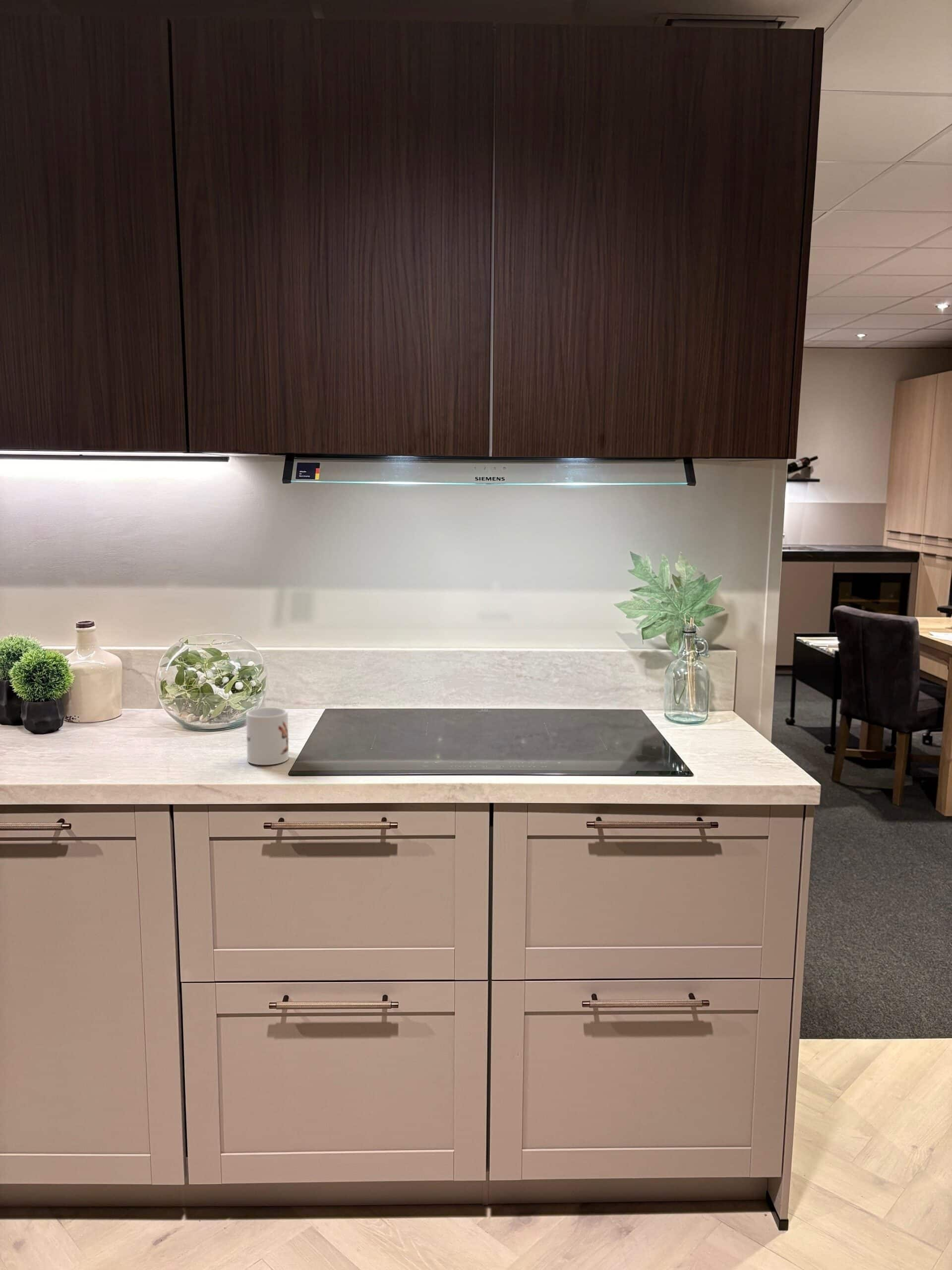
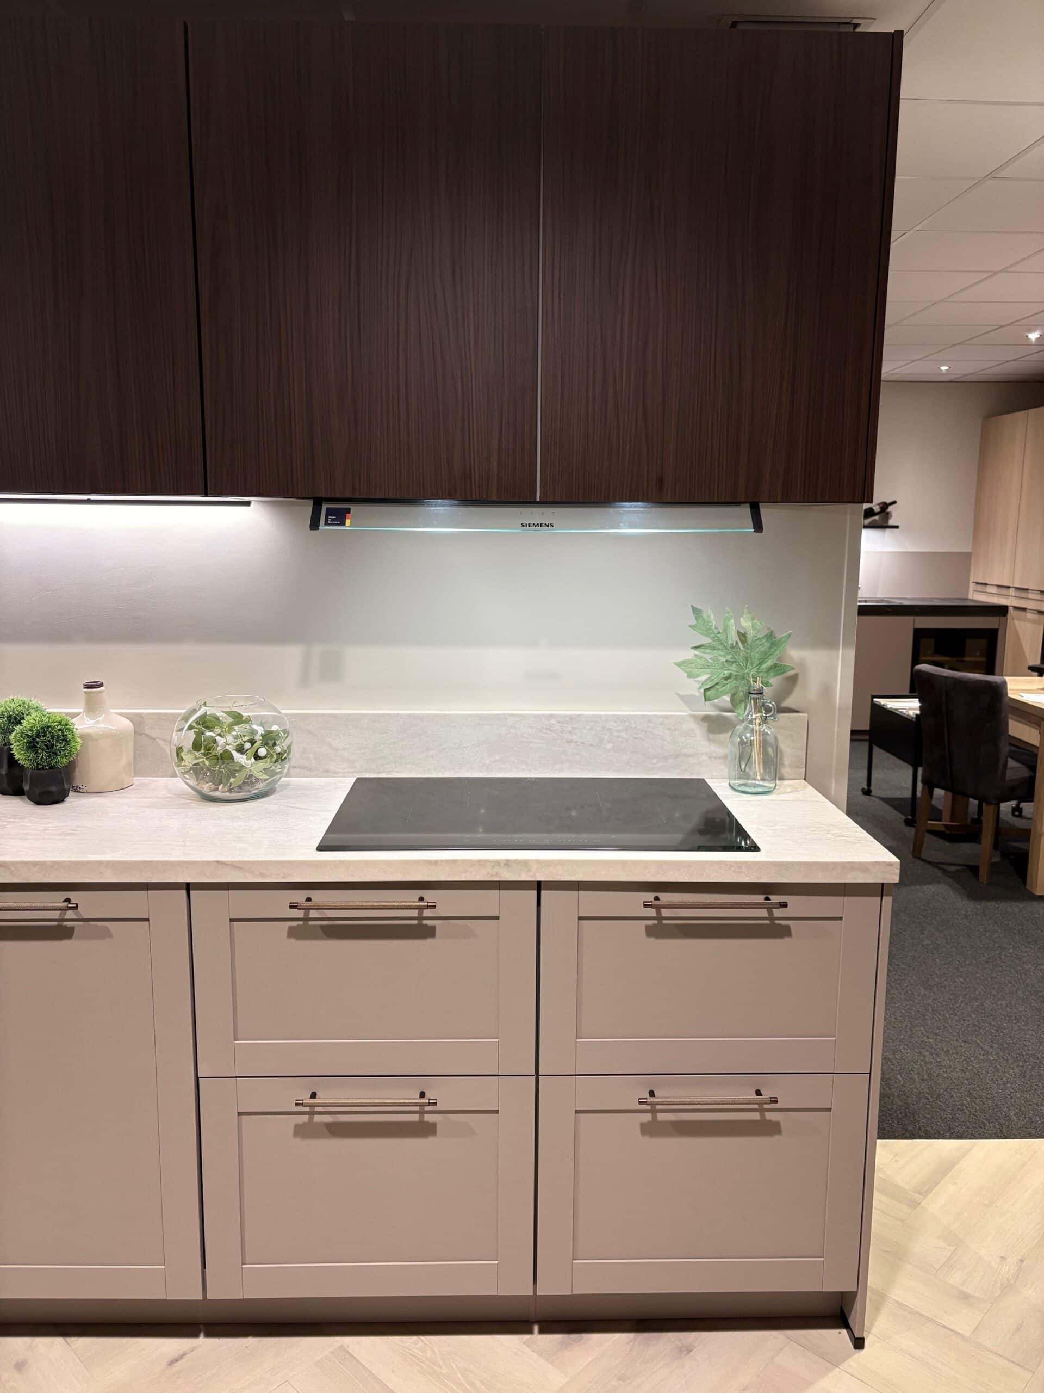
- mug [245,707,289,765]
